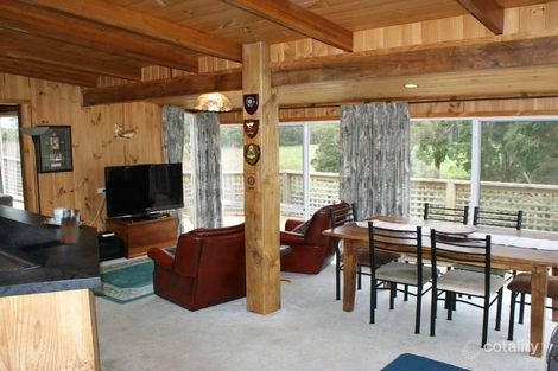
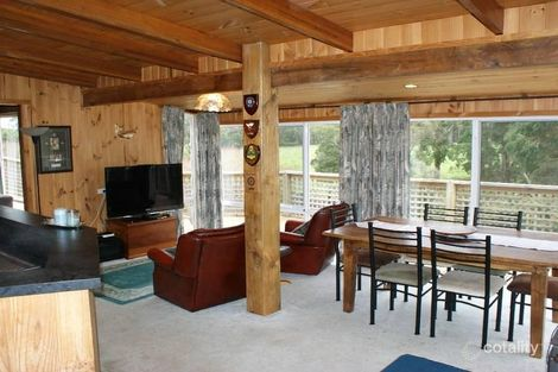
- knife block [58,209,80,245]
